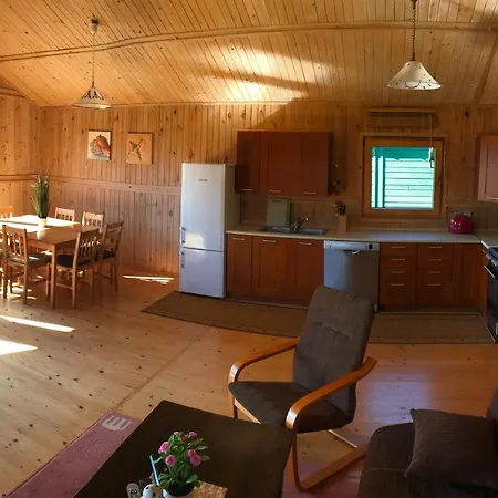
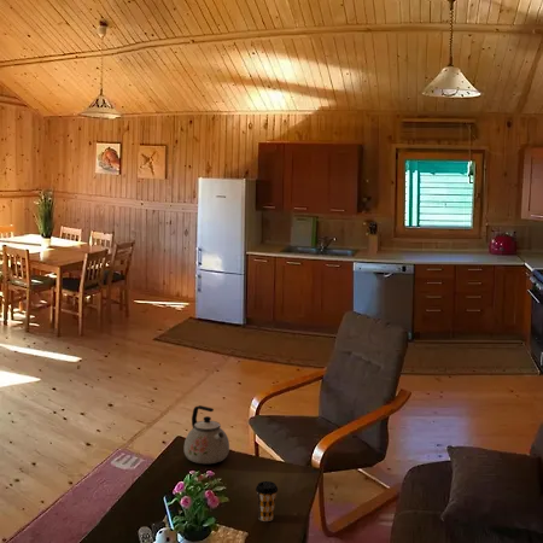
+ coffee cup [255,480,279,522]
+ kettle [183,404,230,465]
